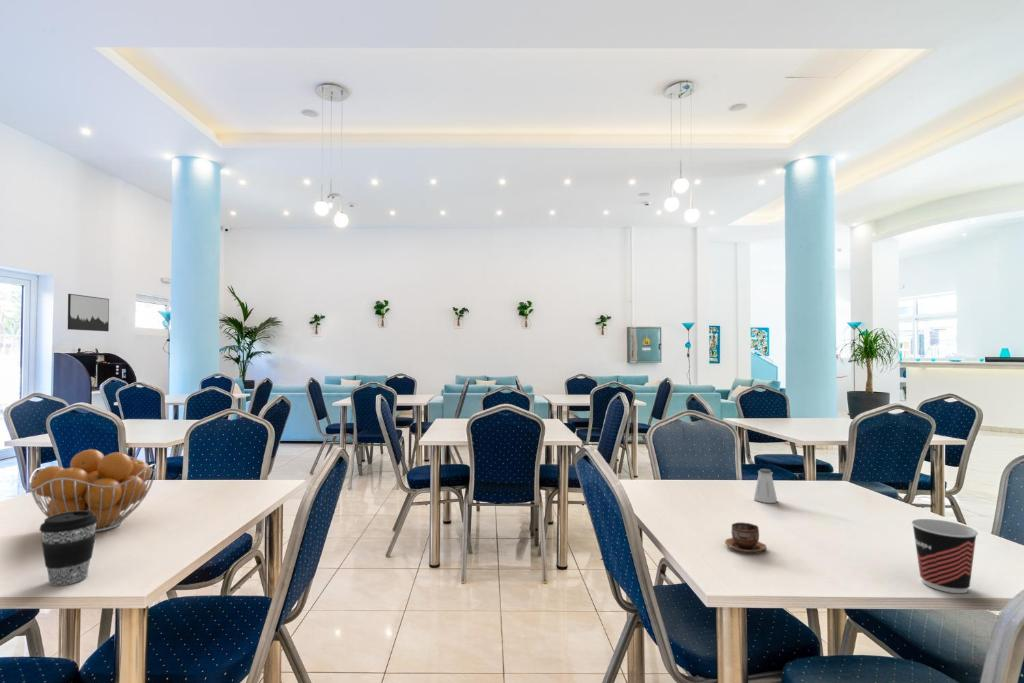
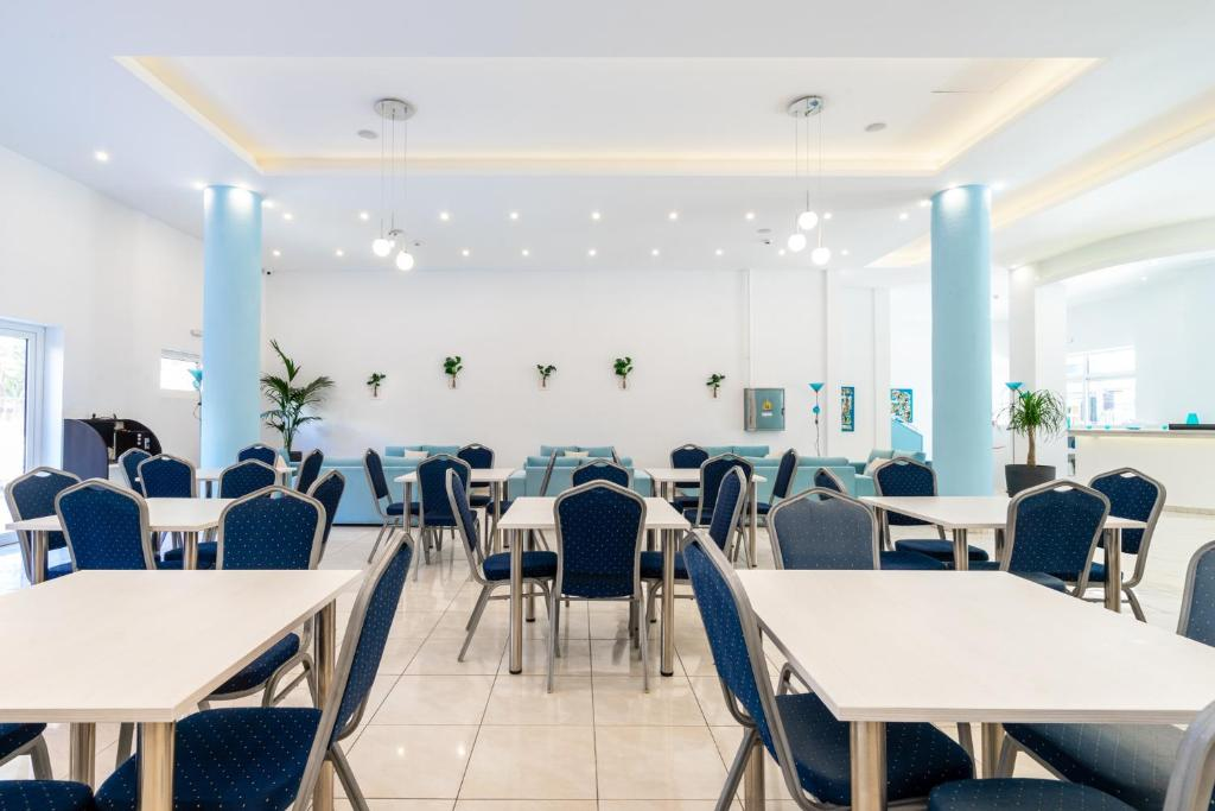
- saltshaker [753,468,778,504]
- cup [910,518,979,594]
- fruit basket [28,448,158,533]
- wall art [67,293,110,332]
- cup [724,521,768,554]
- coffee cup [38,511,98,587]
